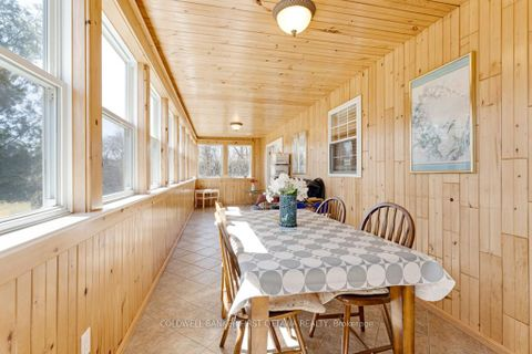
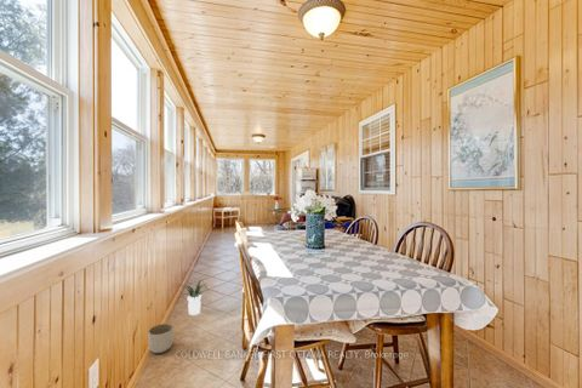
+ potted plant [178,279,209,316]
+ planter [147,323,175,354]
